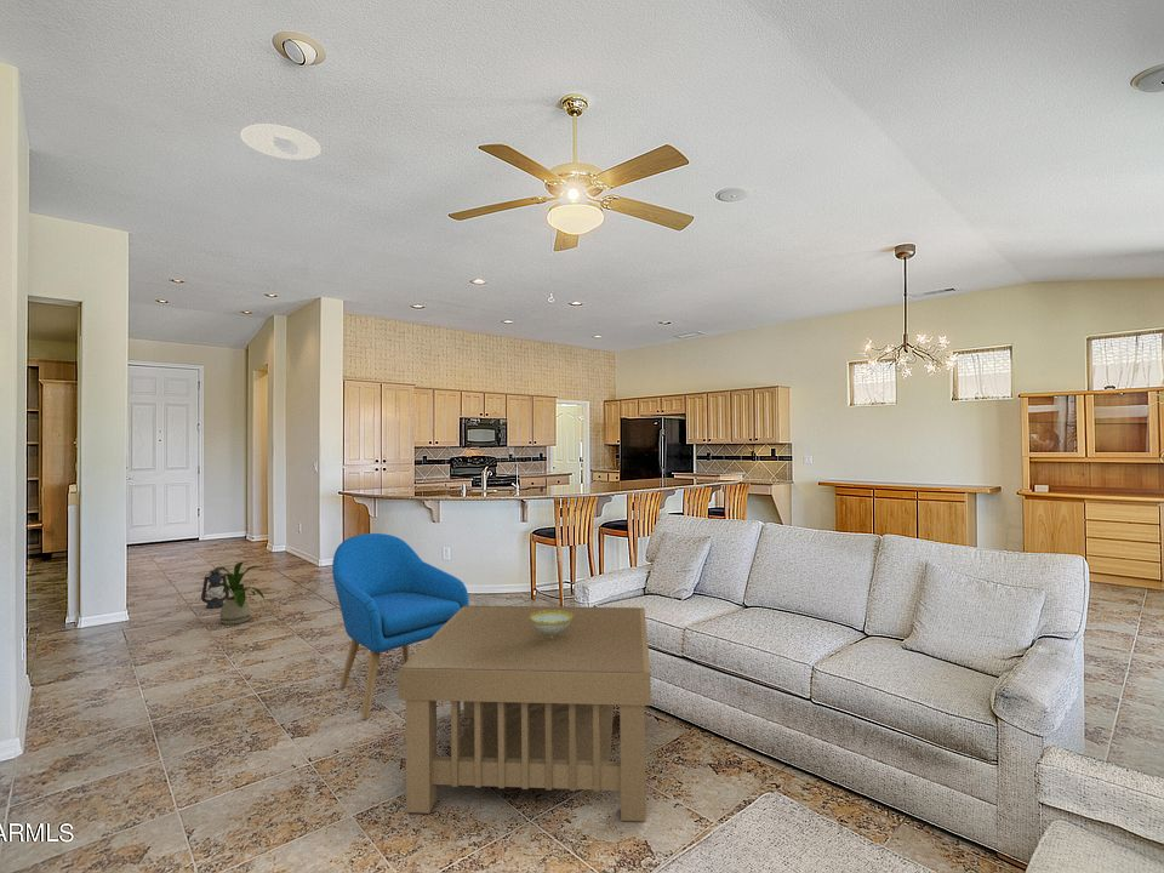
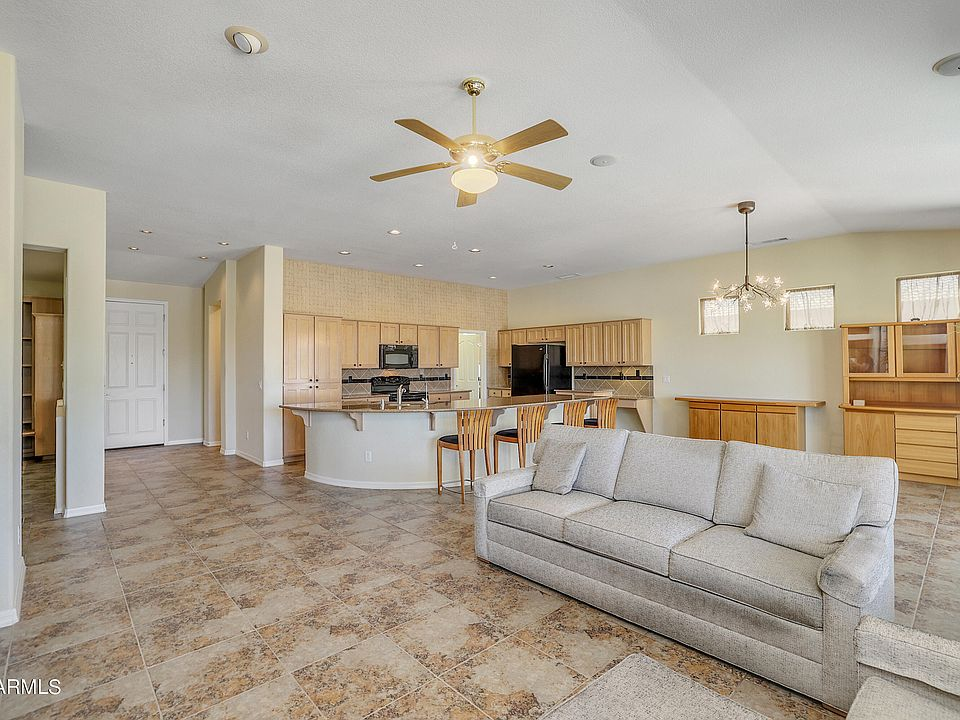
- decorative bowl [530,610,574,639]
- coffee table [398,605,652,822]
- house plant [205,560,269,626]
- armchair [331,532,470,720]
- recessed light [240,122,323,161]
- lantern [200,570,230,610]
